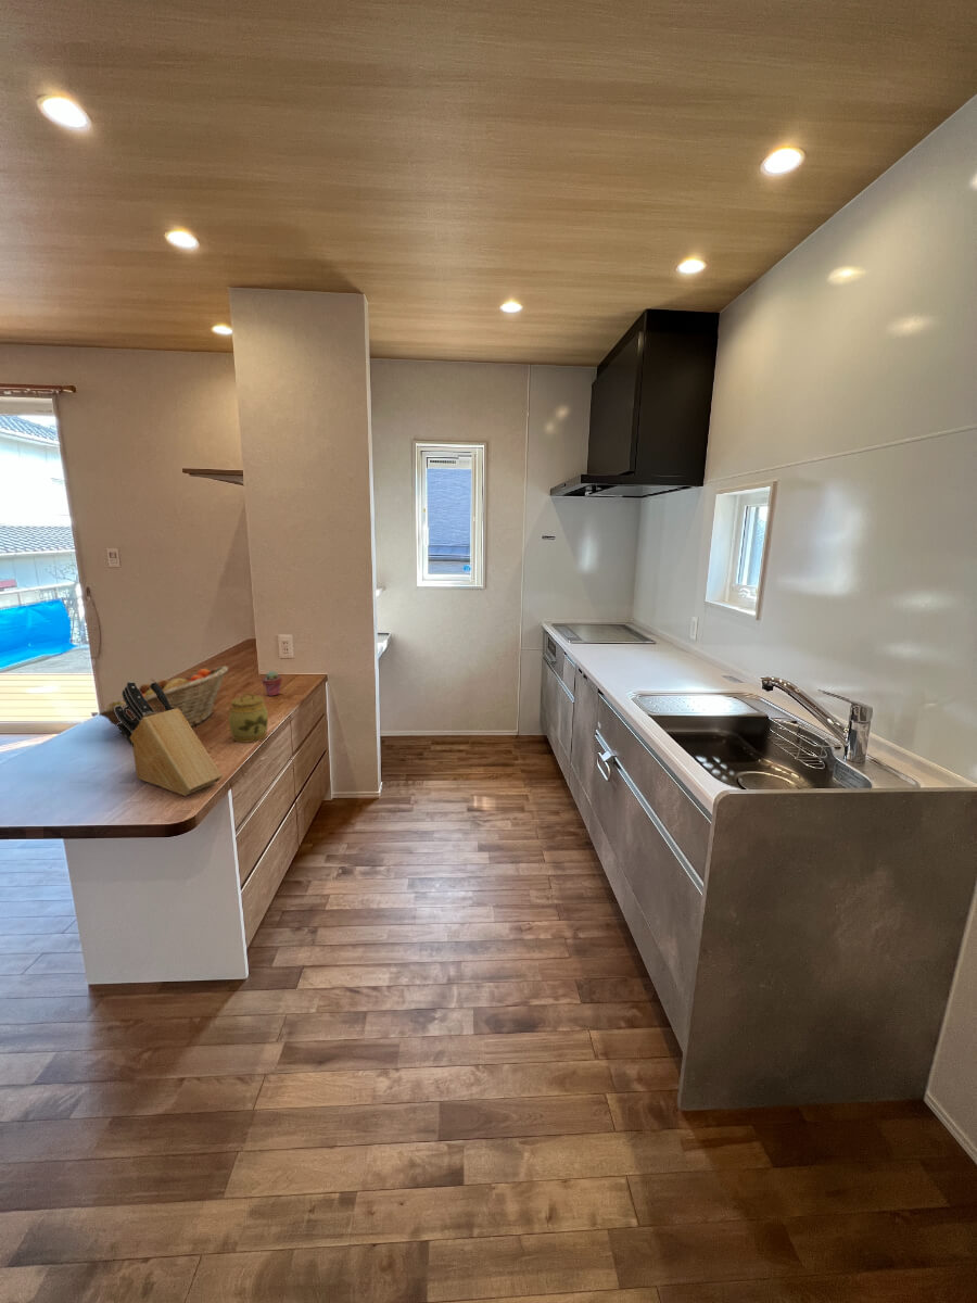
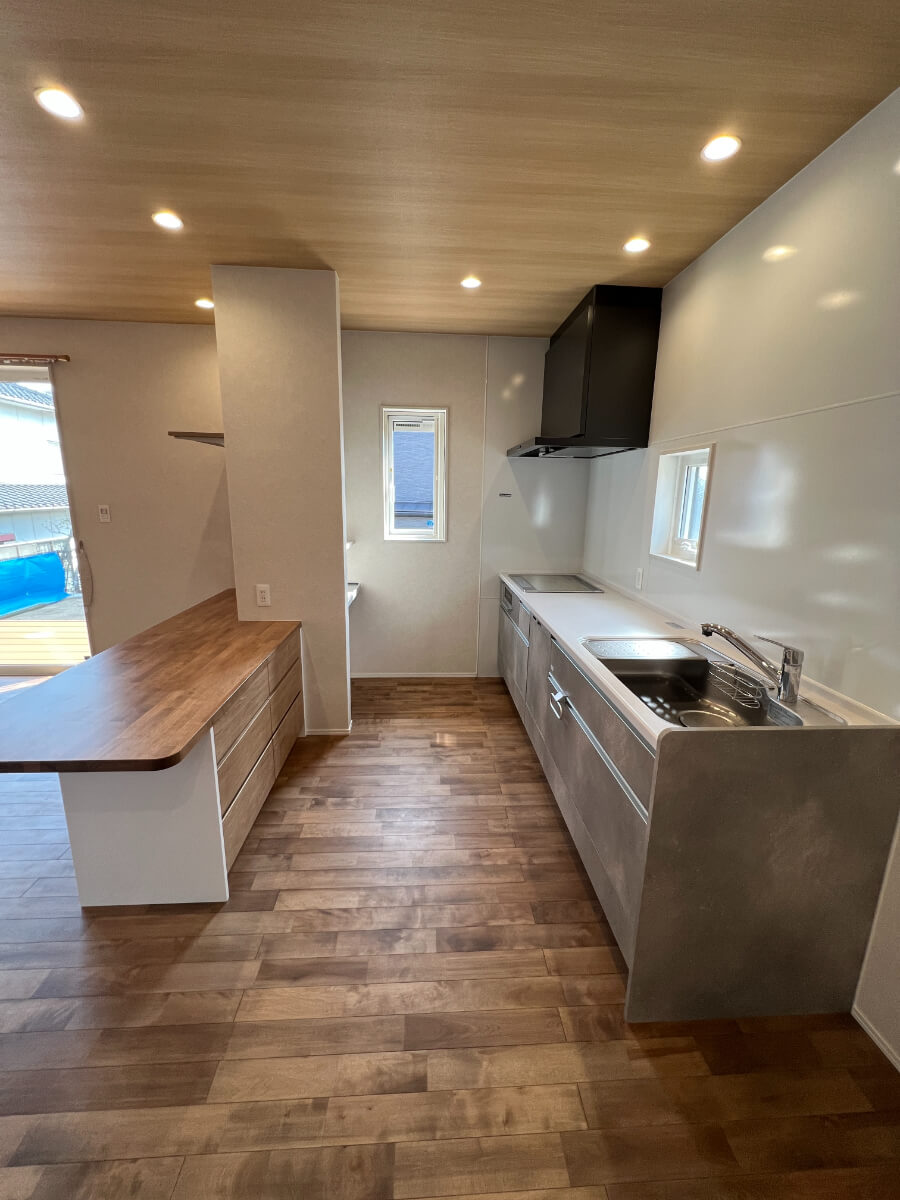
- jar [228,691,269,744]
- potted succulent [261,670,283,697]
- knife block [115,681,224,797]
- fruit basket [98,666,229,735]
